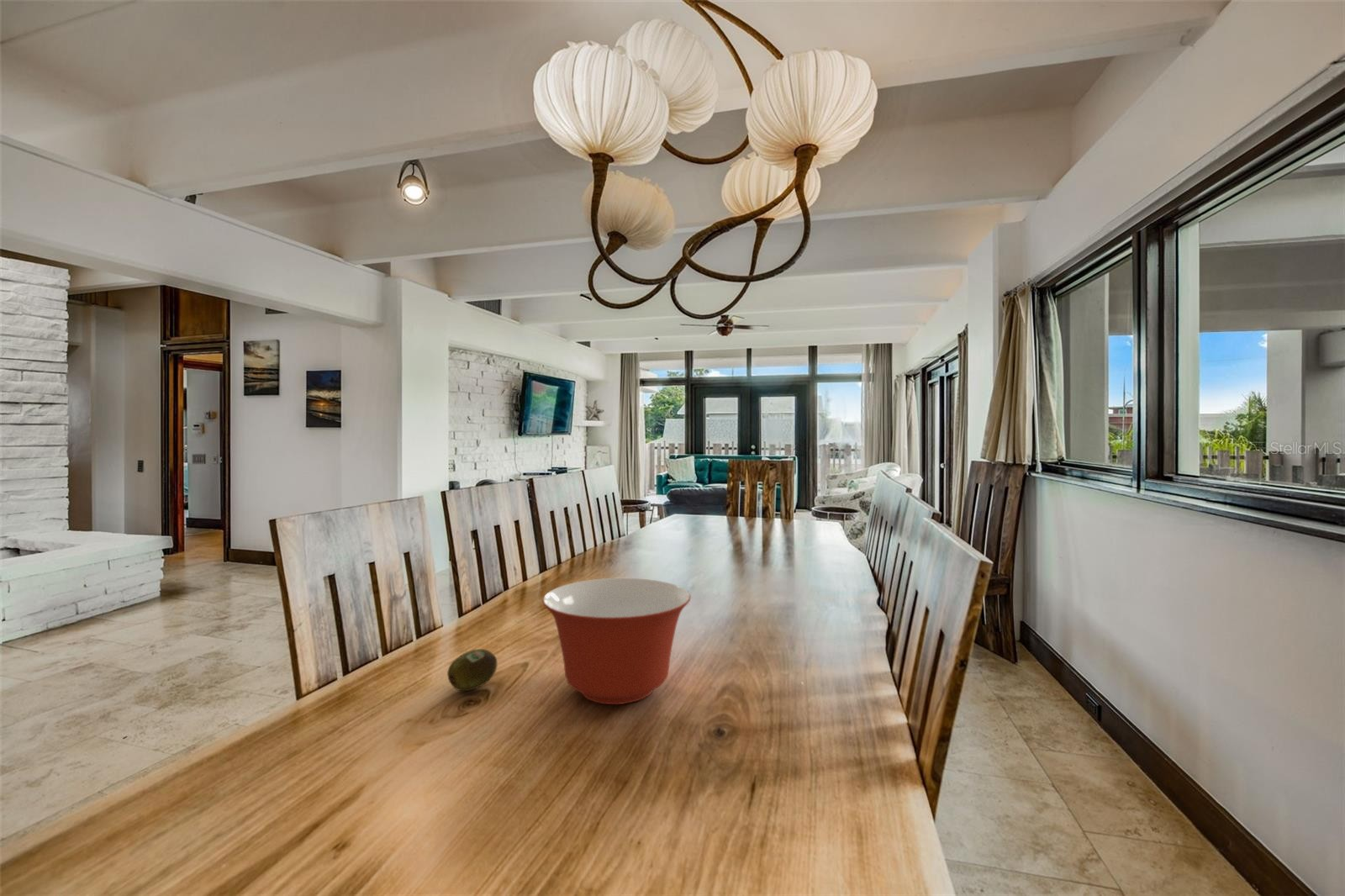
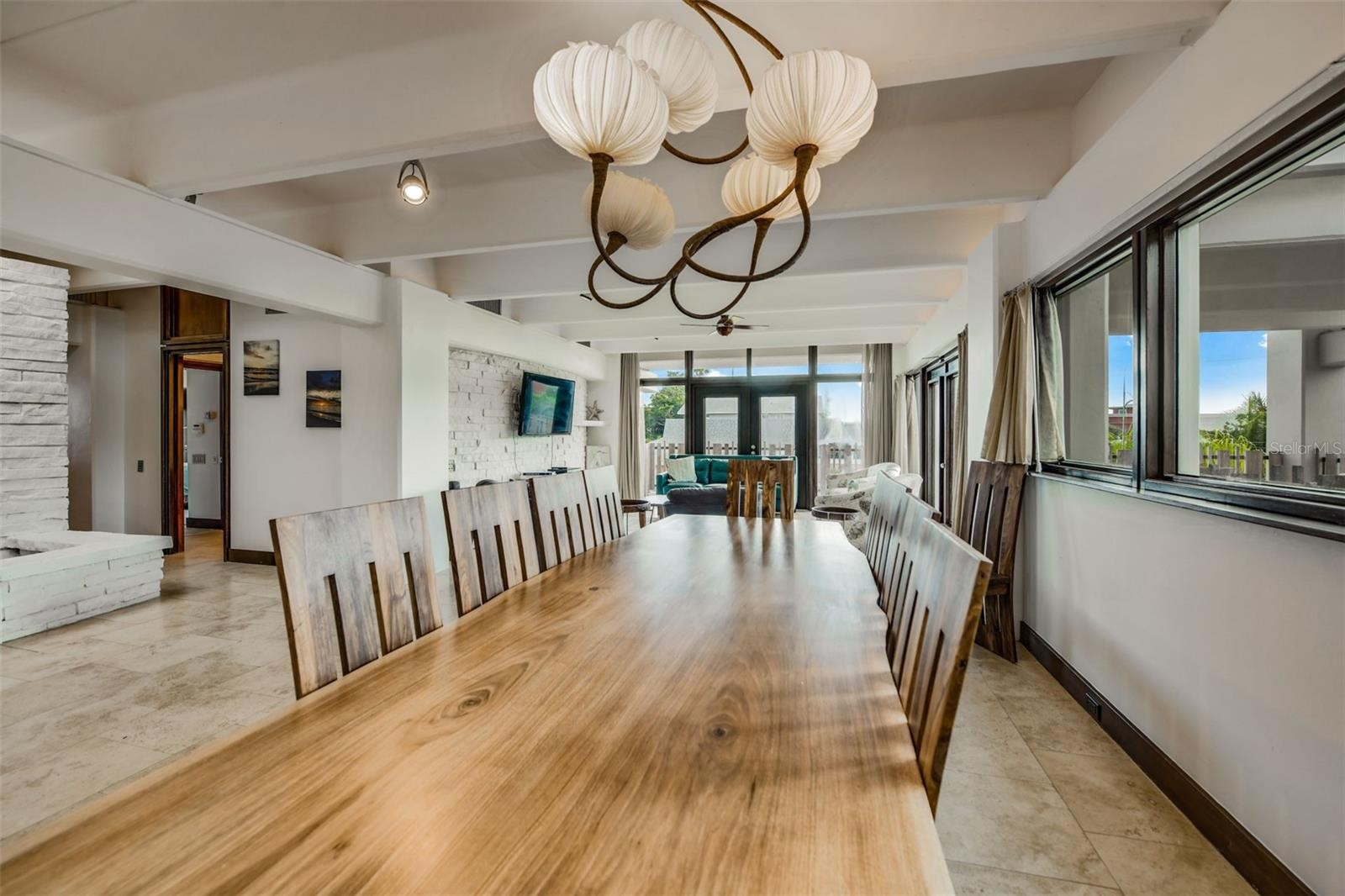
- mixing bowl [541,577,692,705]
- fruit [446,648,498,692]
